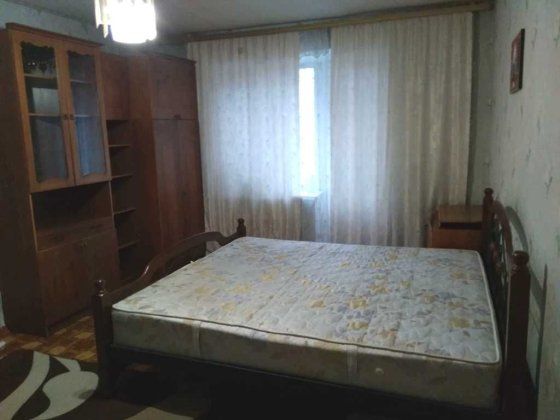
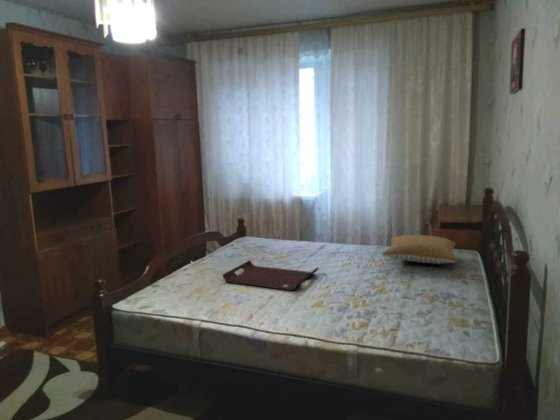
+ pillow [382,234,459,265]
+ serving tray [221,259,320,292]
